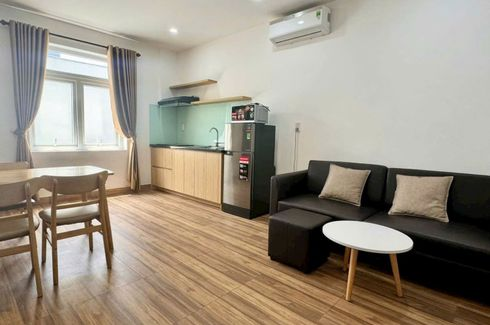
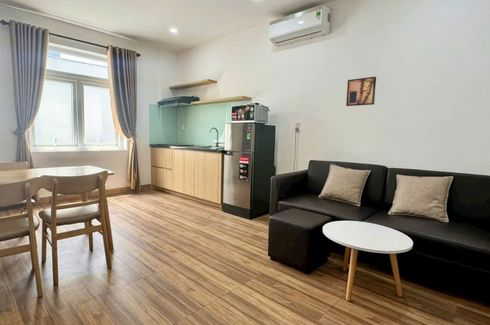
+ wall art [345,76,377,107]
